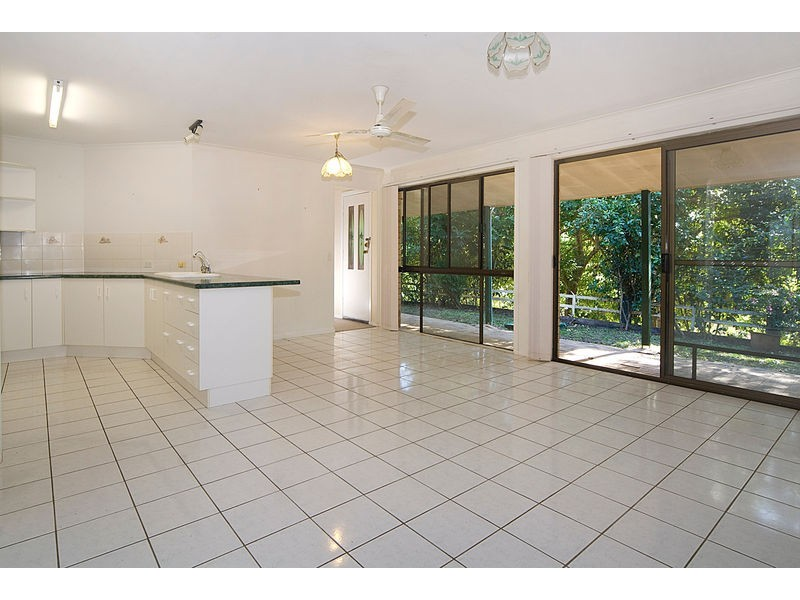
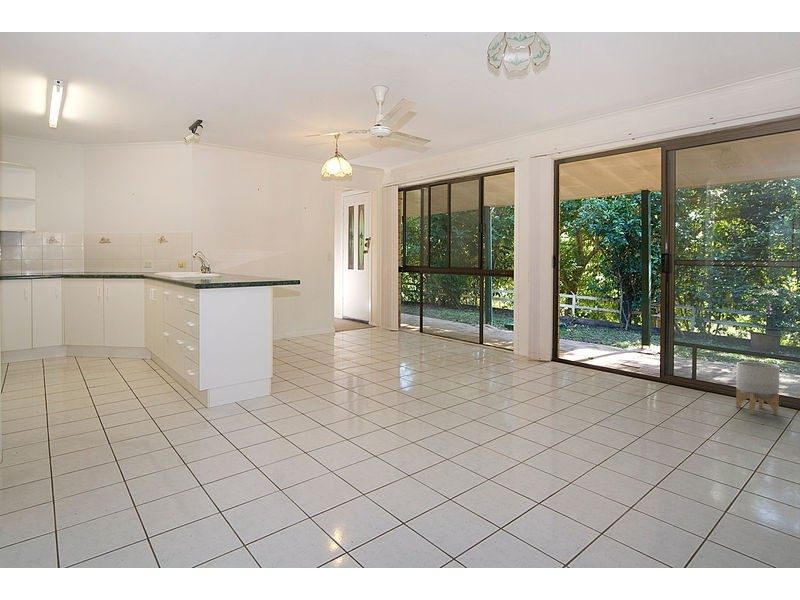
+ planter [735,361,781,416]
